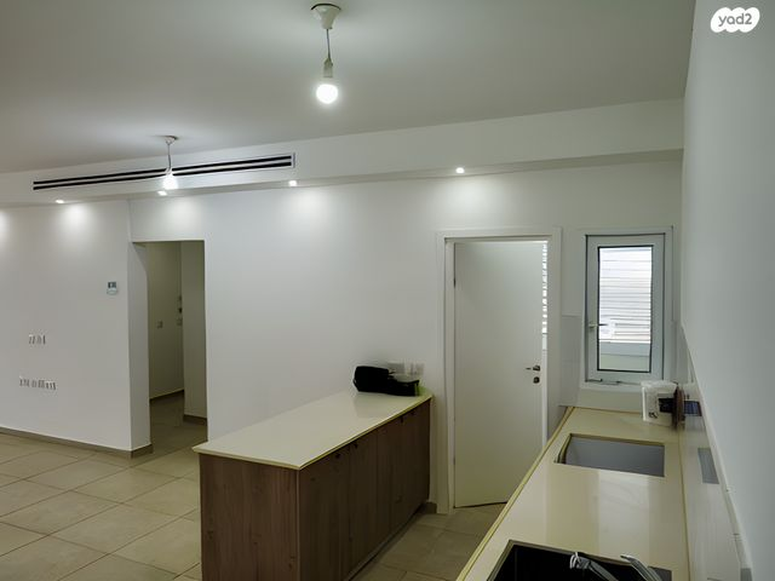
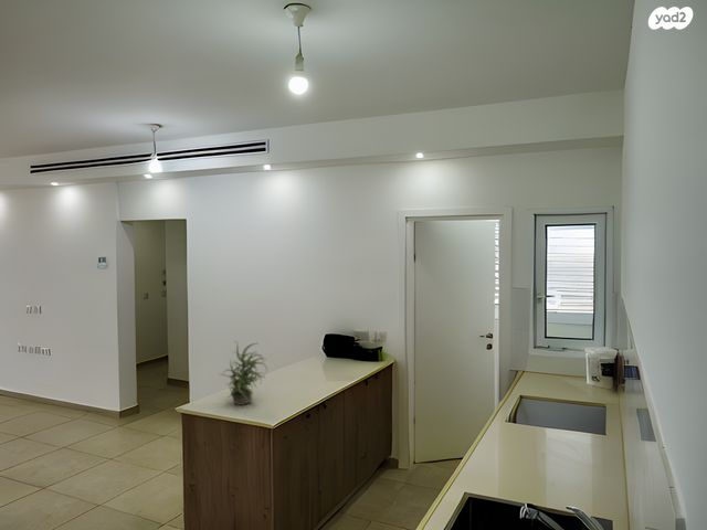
+ potted plant [219,340,268,406]
